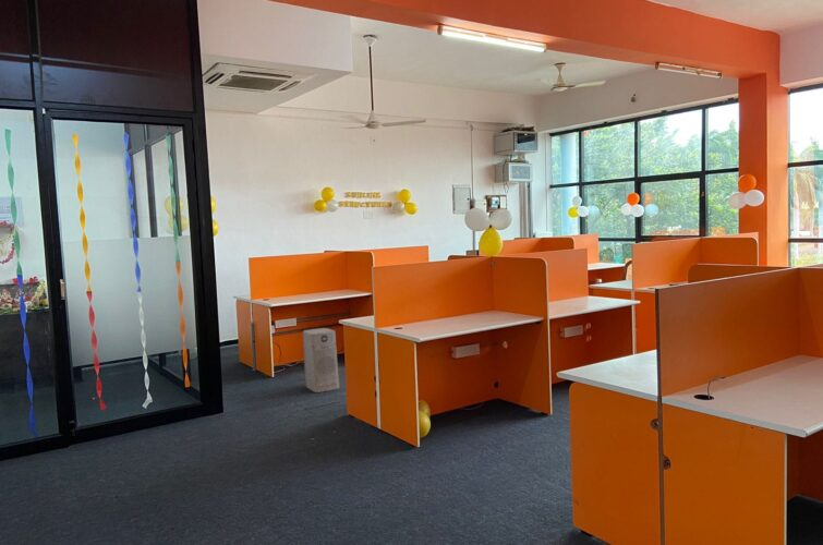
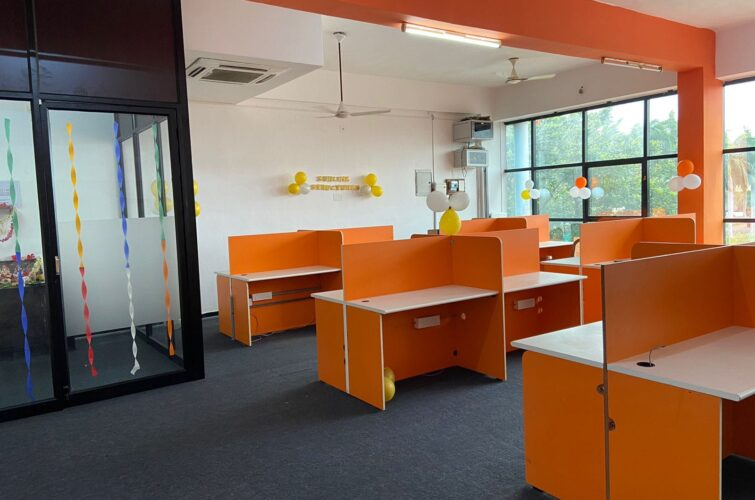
- air purifier [302,327,340,393]
